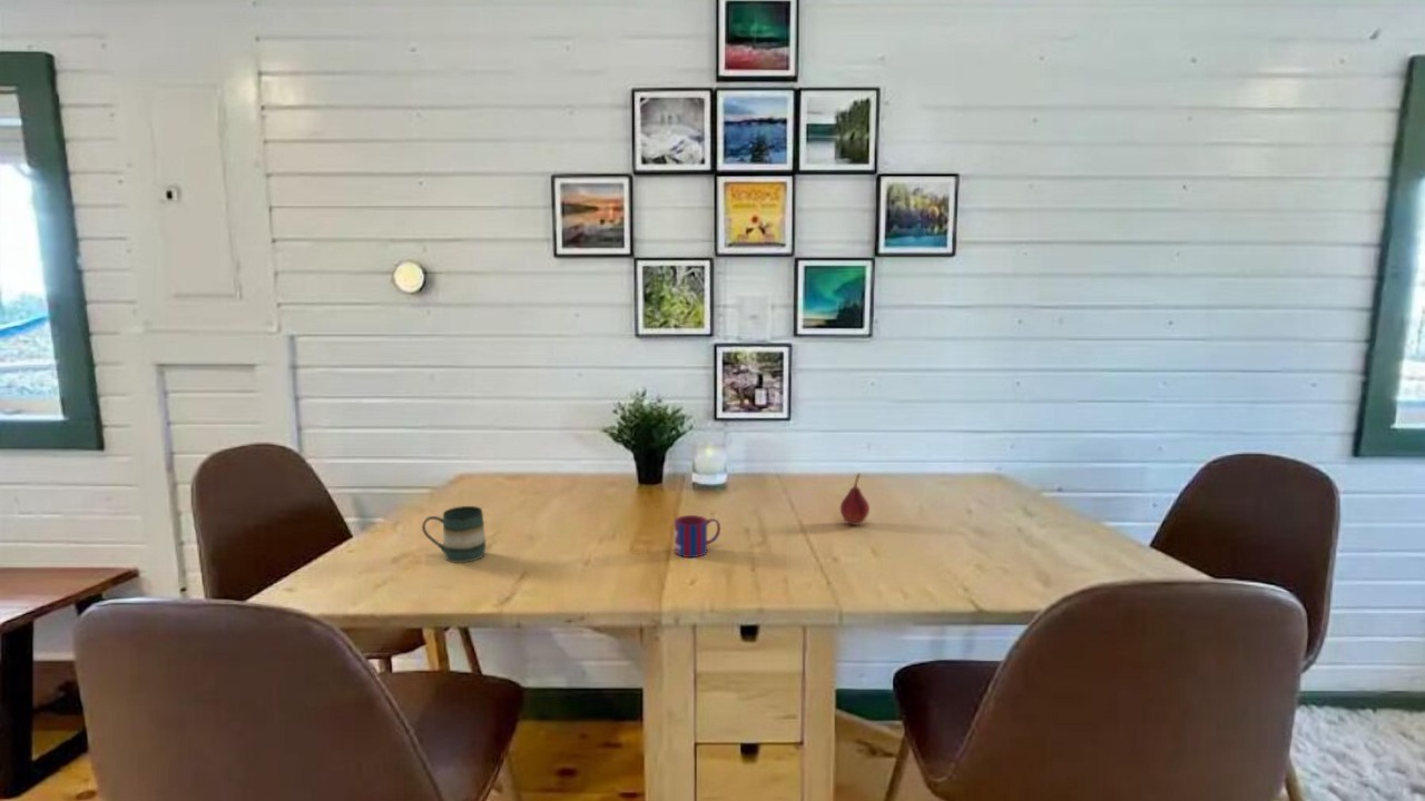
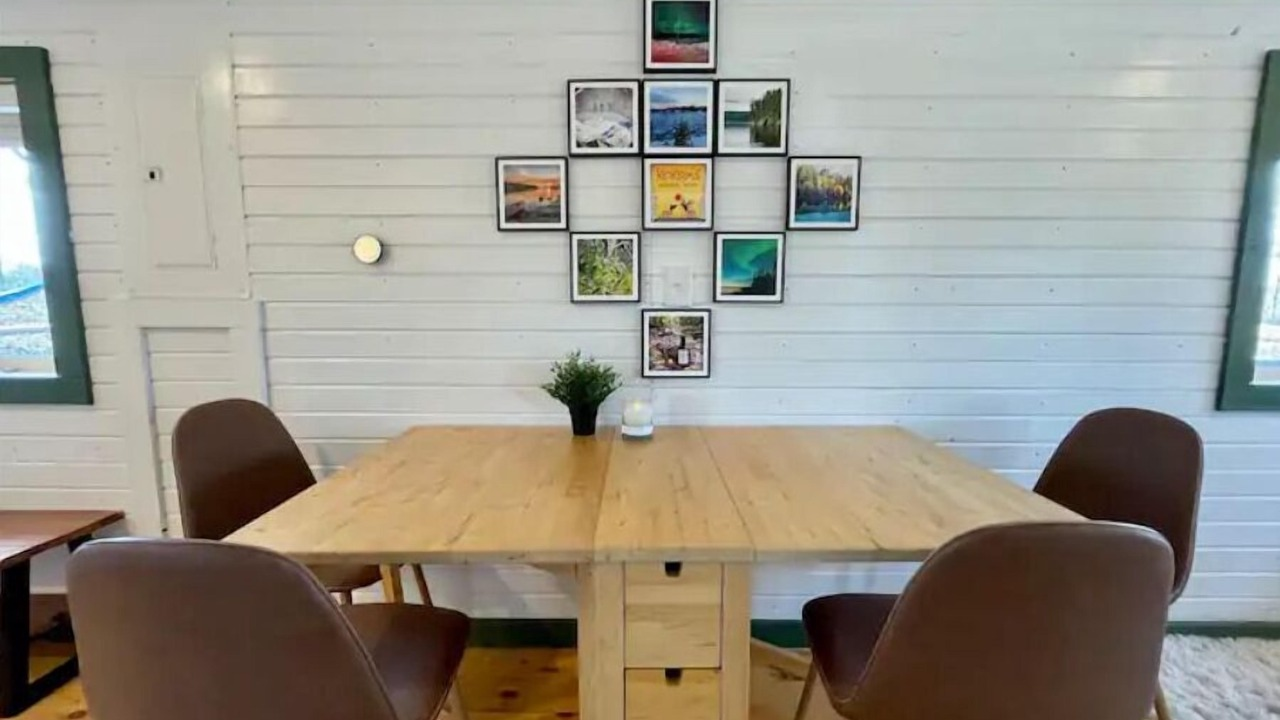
- fruit [839,473,871,526]
- mug [674,514,721,558]
- mug [421,505,488,564]
